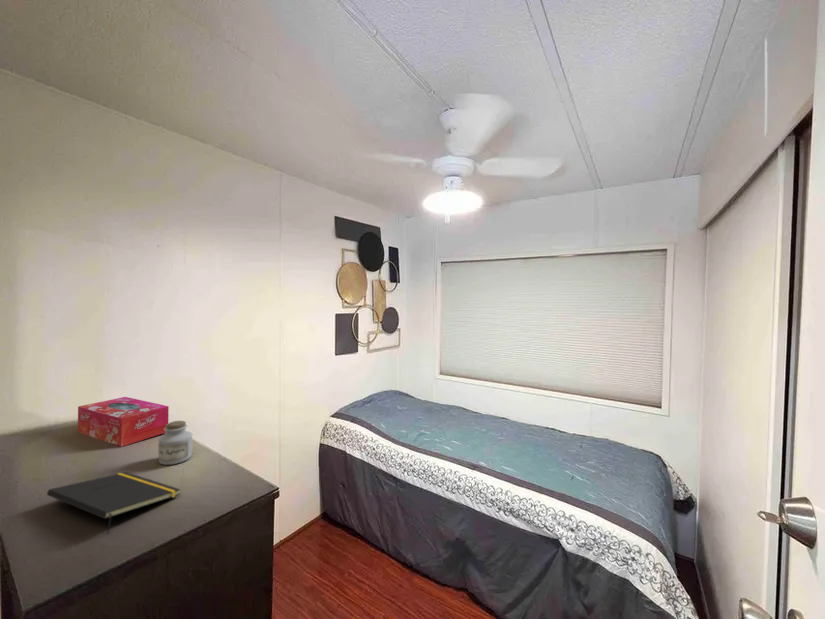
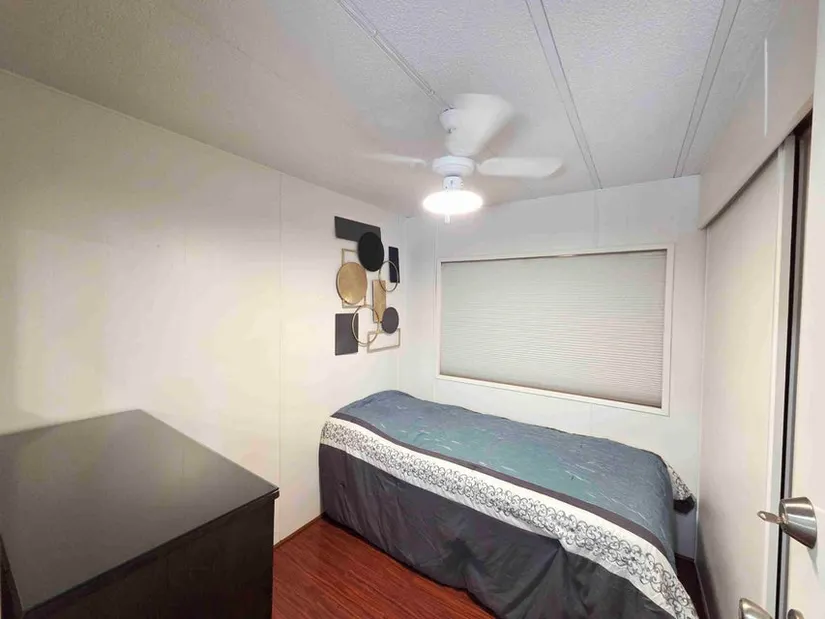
- jar [157,420,193,466]
- notepad [46,471,181,535]
- tissue box [77,396,170,448]
